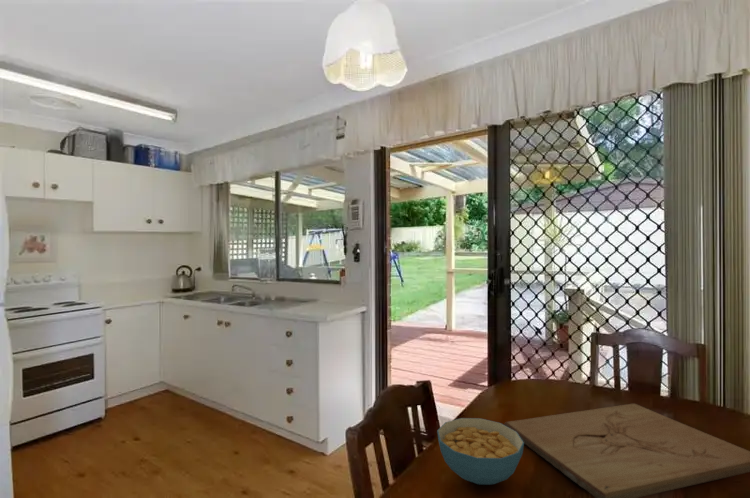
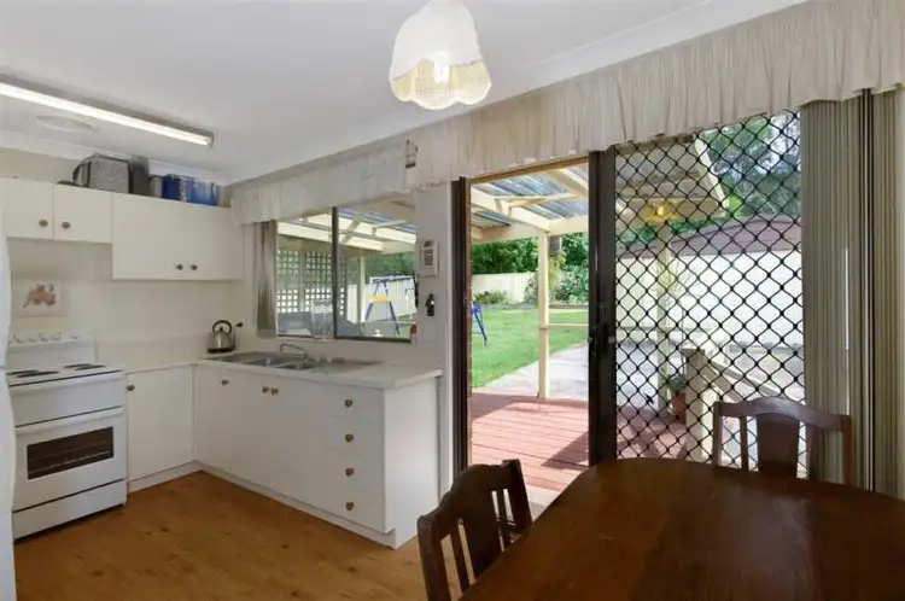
- cutting board [503,403,750,498]
- cereal bowl [436,417,525,486]
